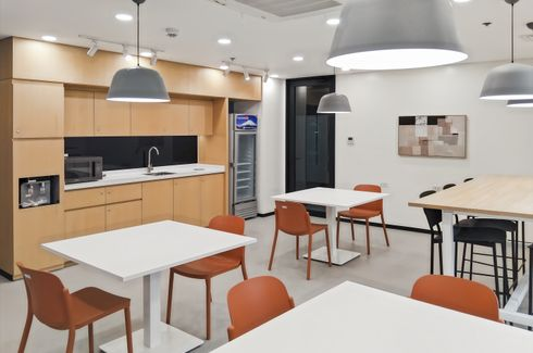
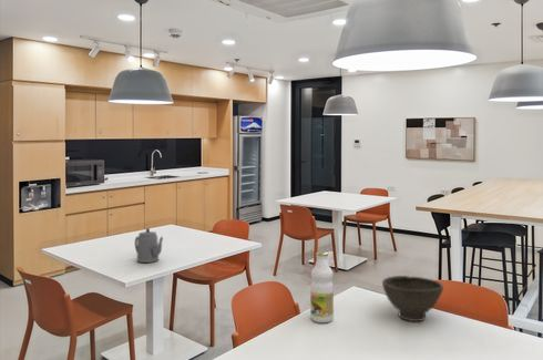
+ teapot [134,227,164,264]
+ bottle [309,250,335,323]
+ bowl [381,275,444,322]
